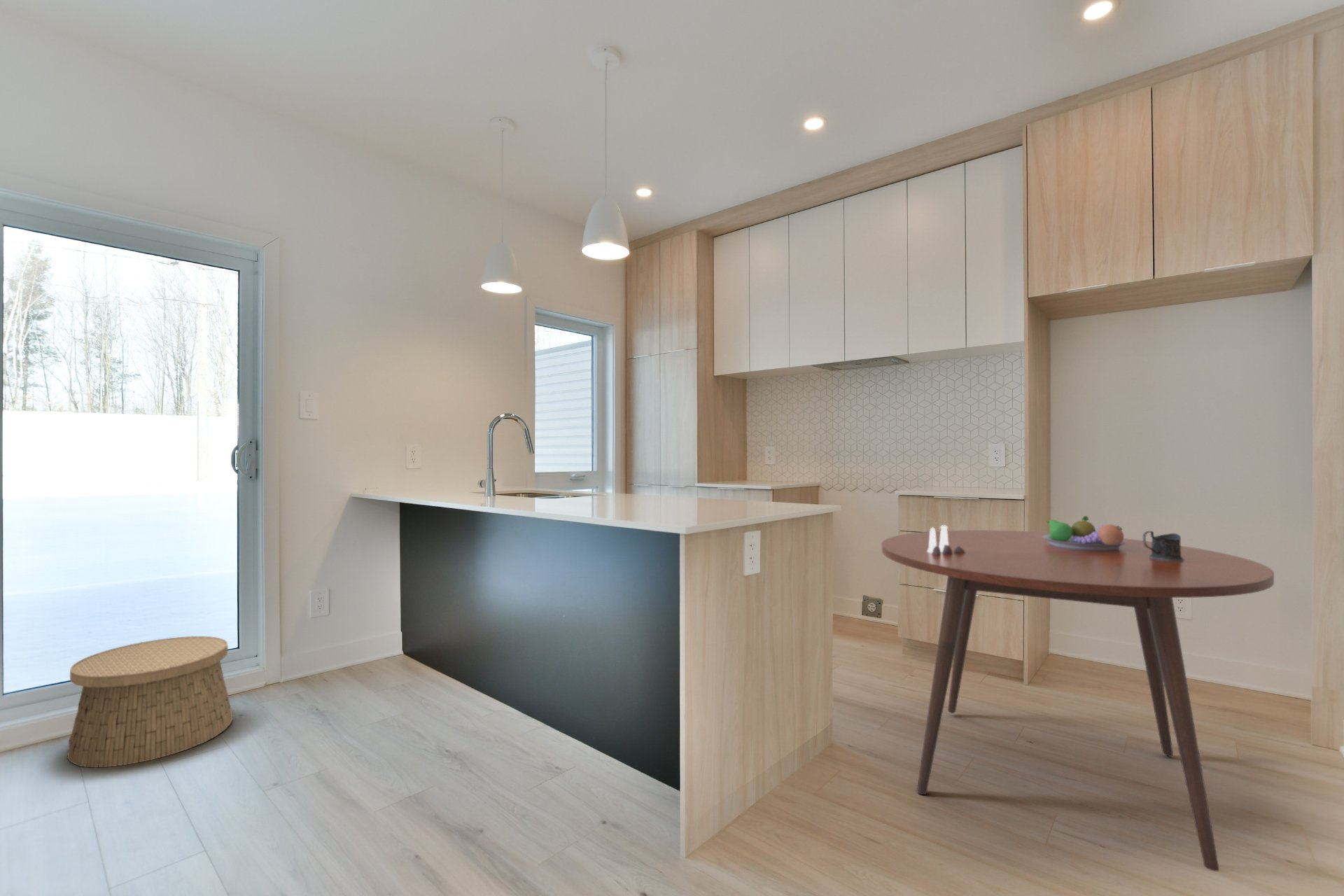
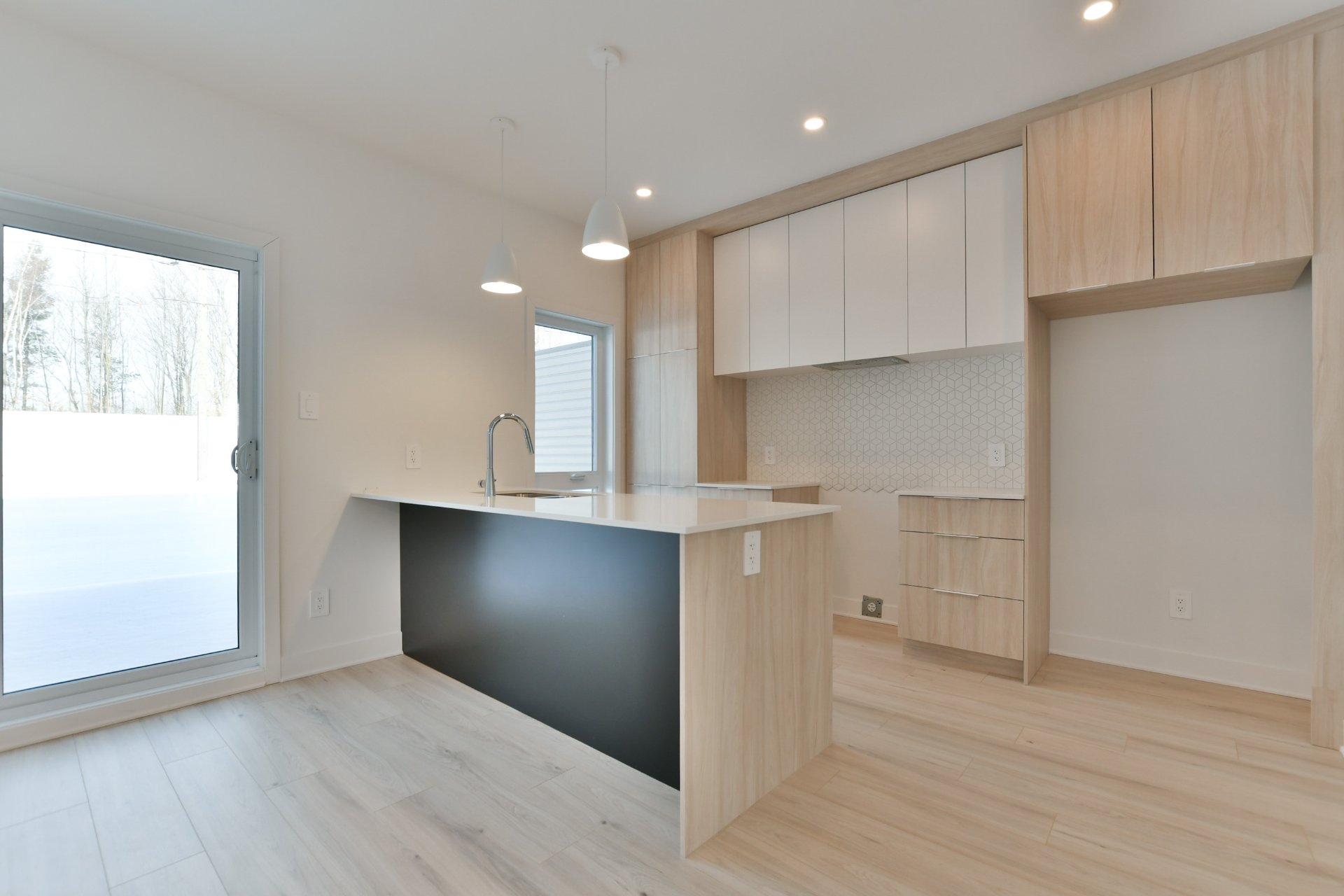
- salt and pepper shaker set [928,524,965,555]
- basket [66,636,234,768]
- fruit bowl [1042,515,1126,551]
- dining table [881,529,1275,872]
- mug [1142,531,1184,561]
